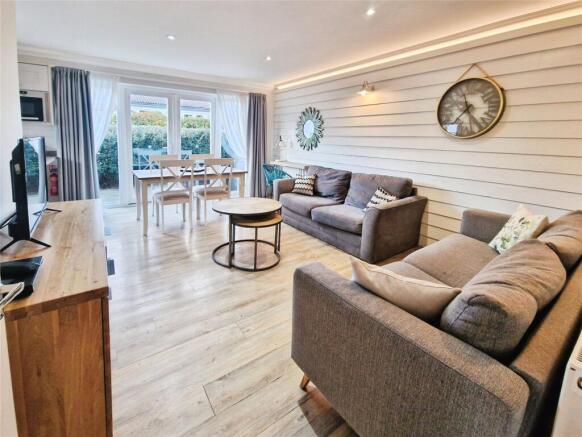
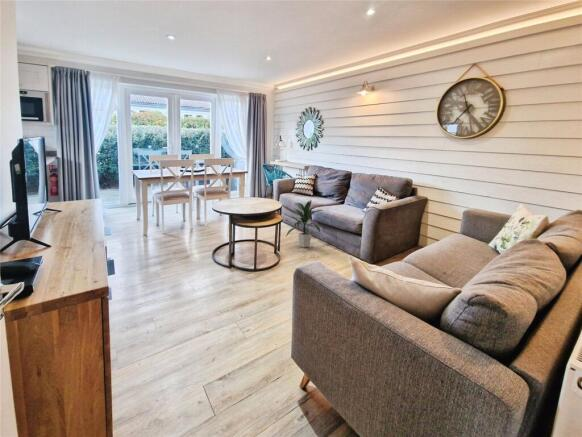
+ indoor plant [285,198,323,248]
